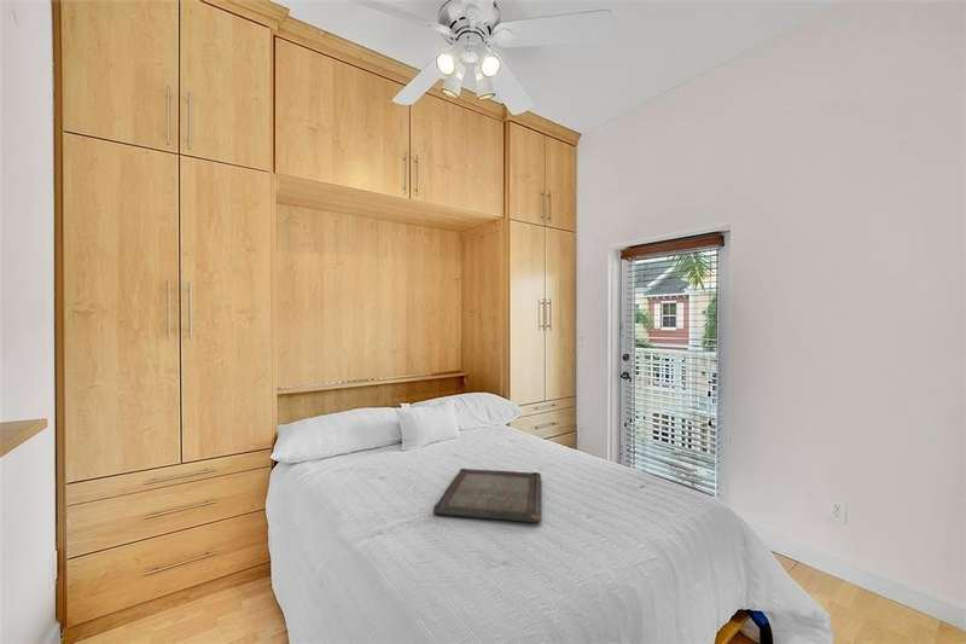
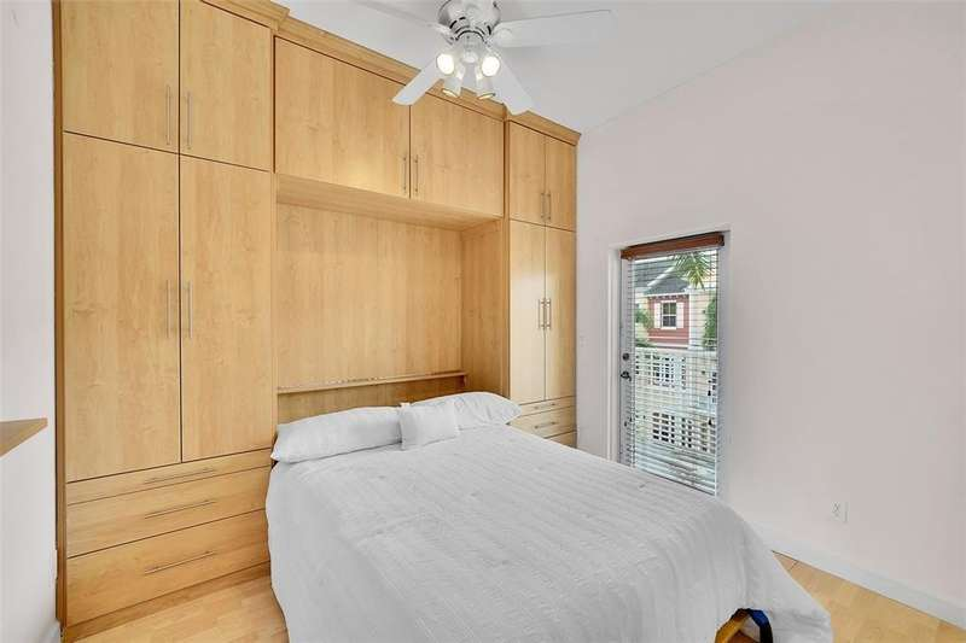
- serving tray [432,468,542,524]
